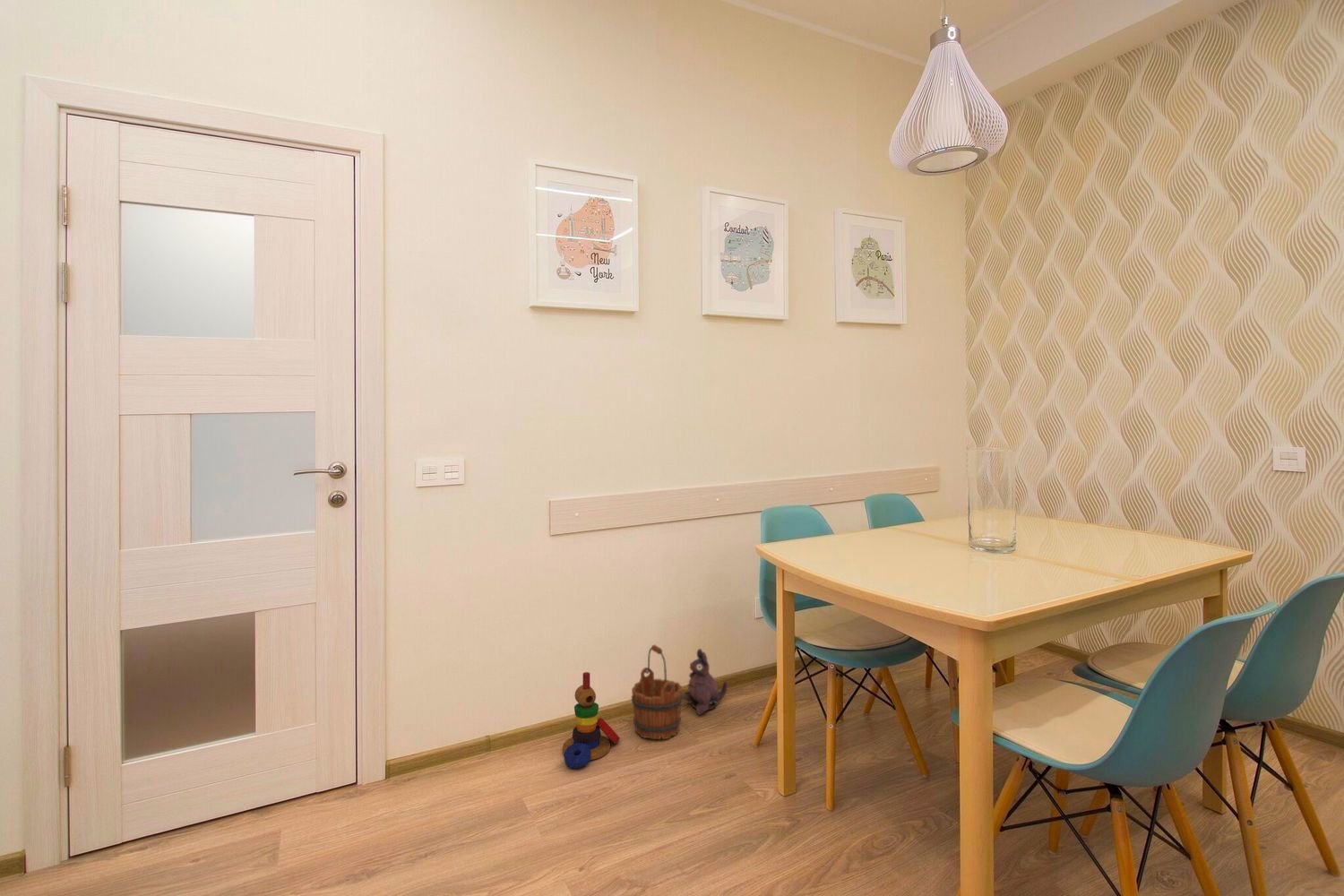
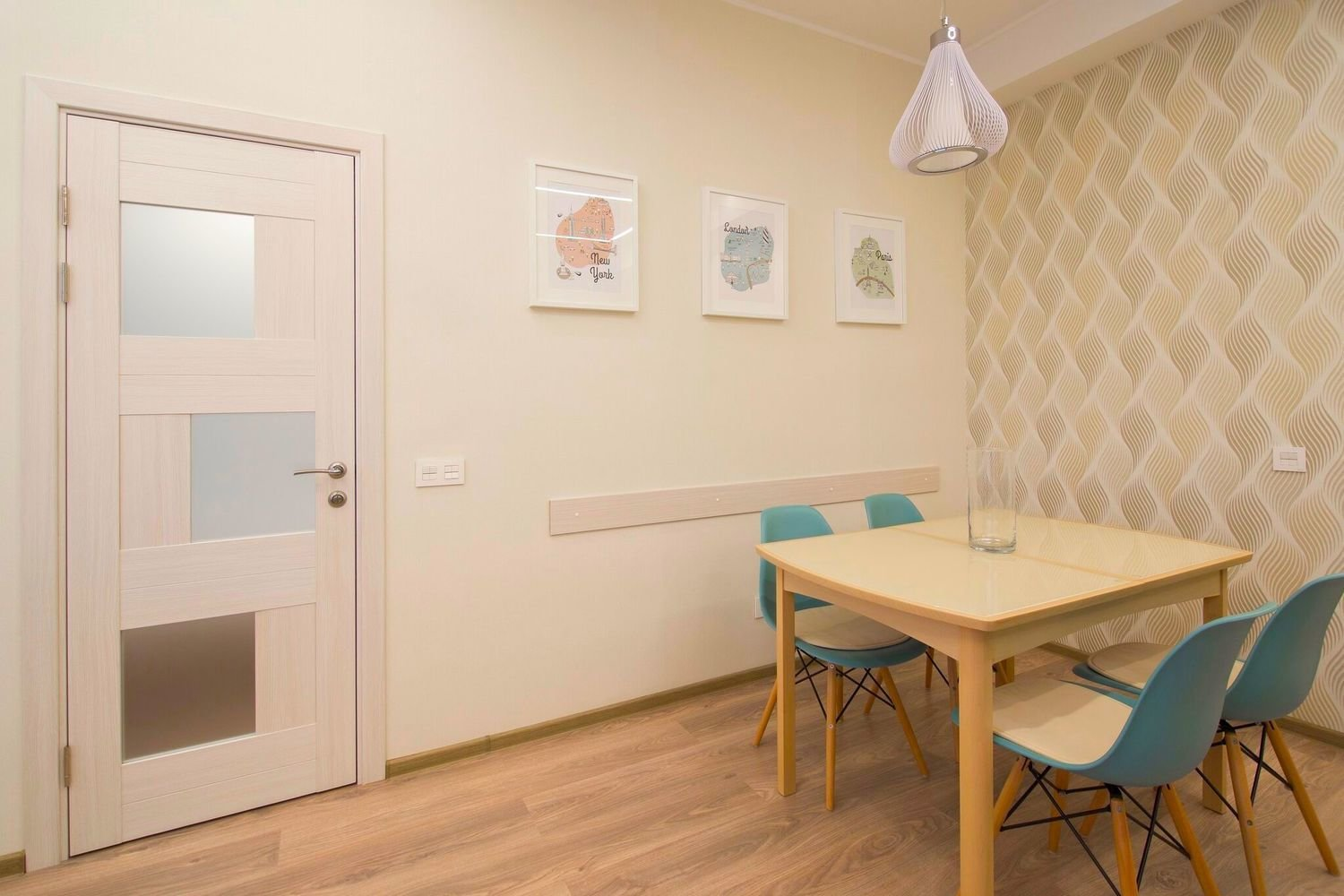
- stacking toy [562,671,621,769]
- wooden bucket [631,644,684,740]
- plush toy [682,648,728,716]
